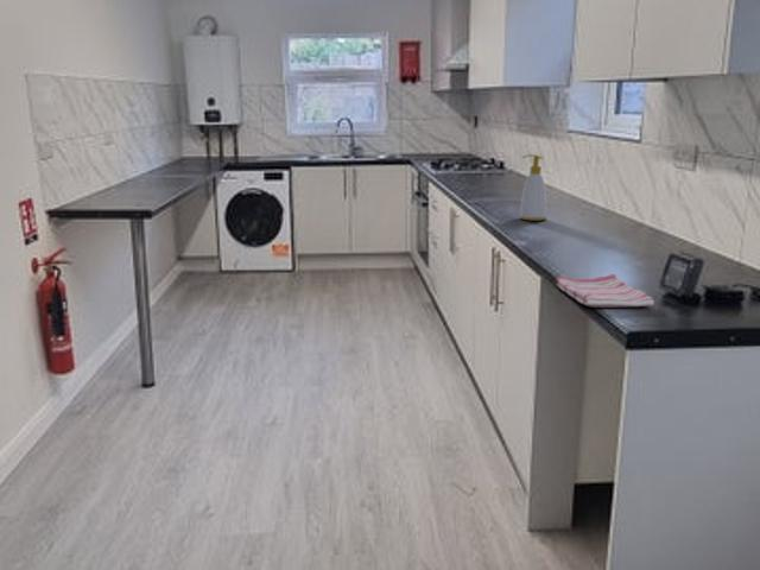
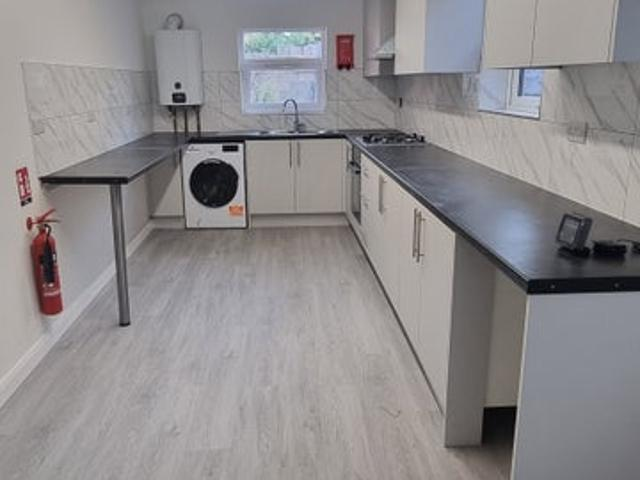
- soap bottle [518,153,547,222]
- dish towel [555,273,656,308]
